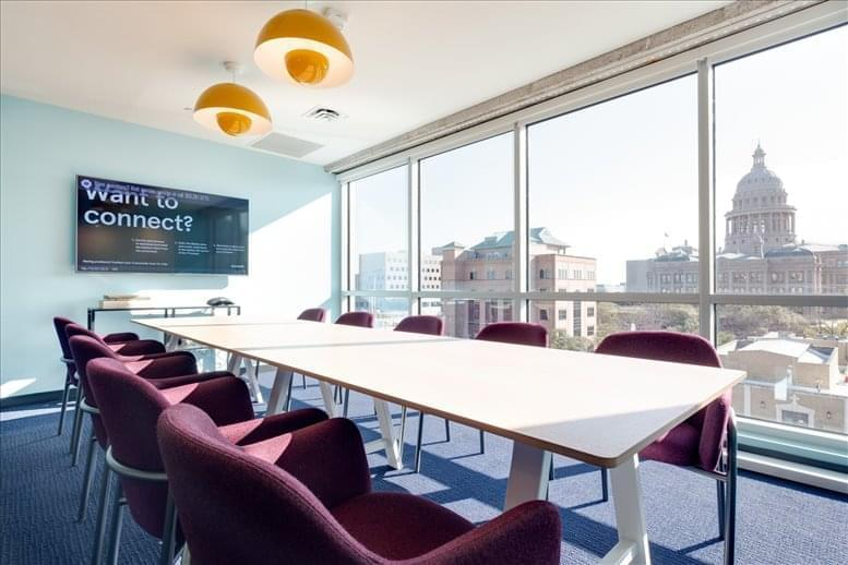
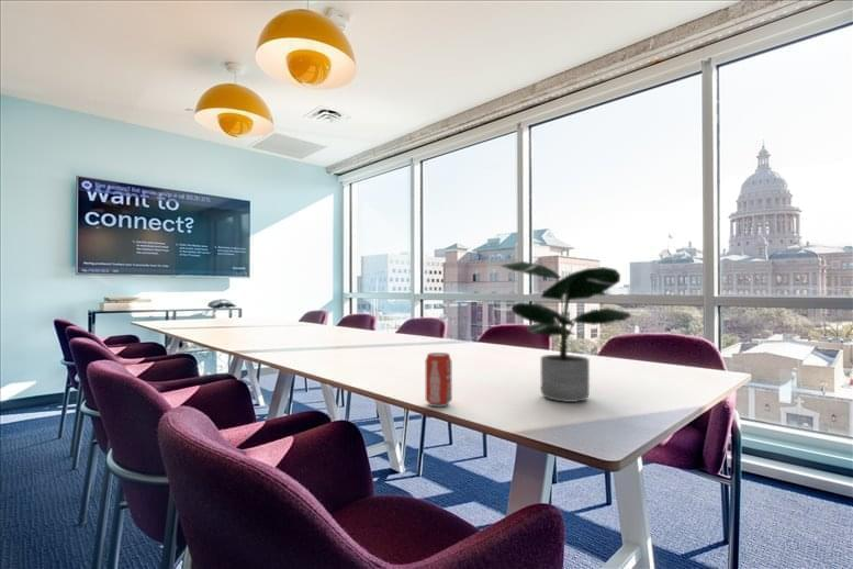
+ beverage can [424,352,453,408]
+ potted plant [500,260,632,403]
